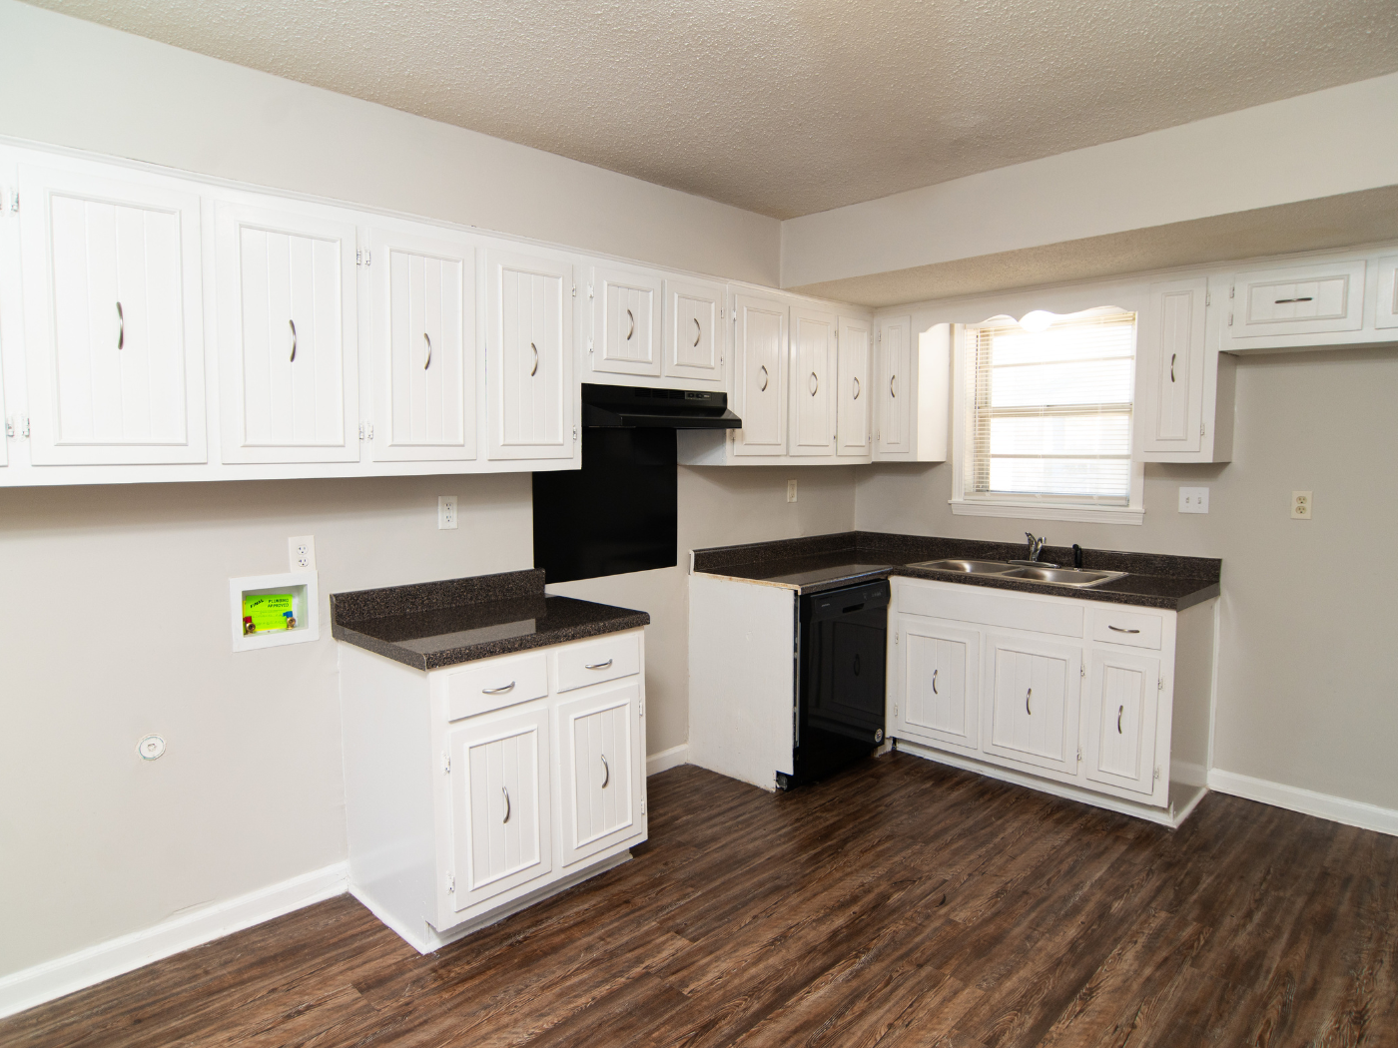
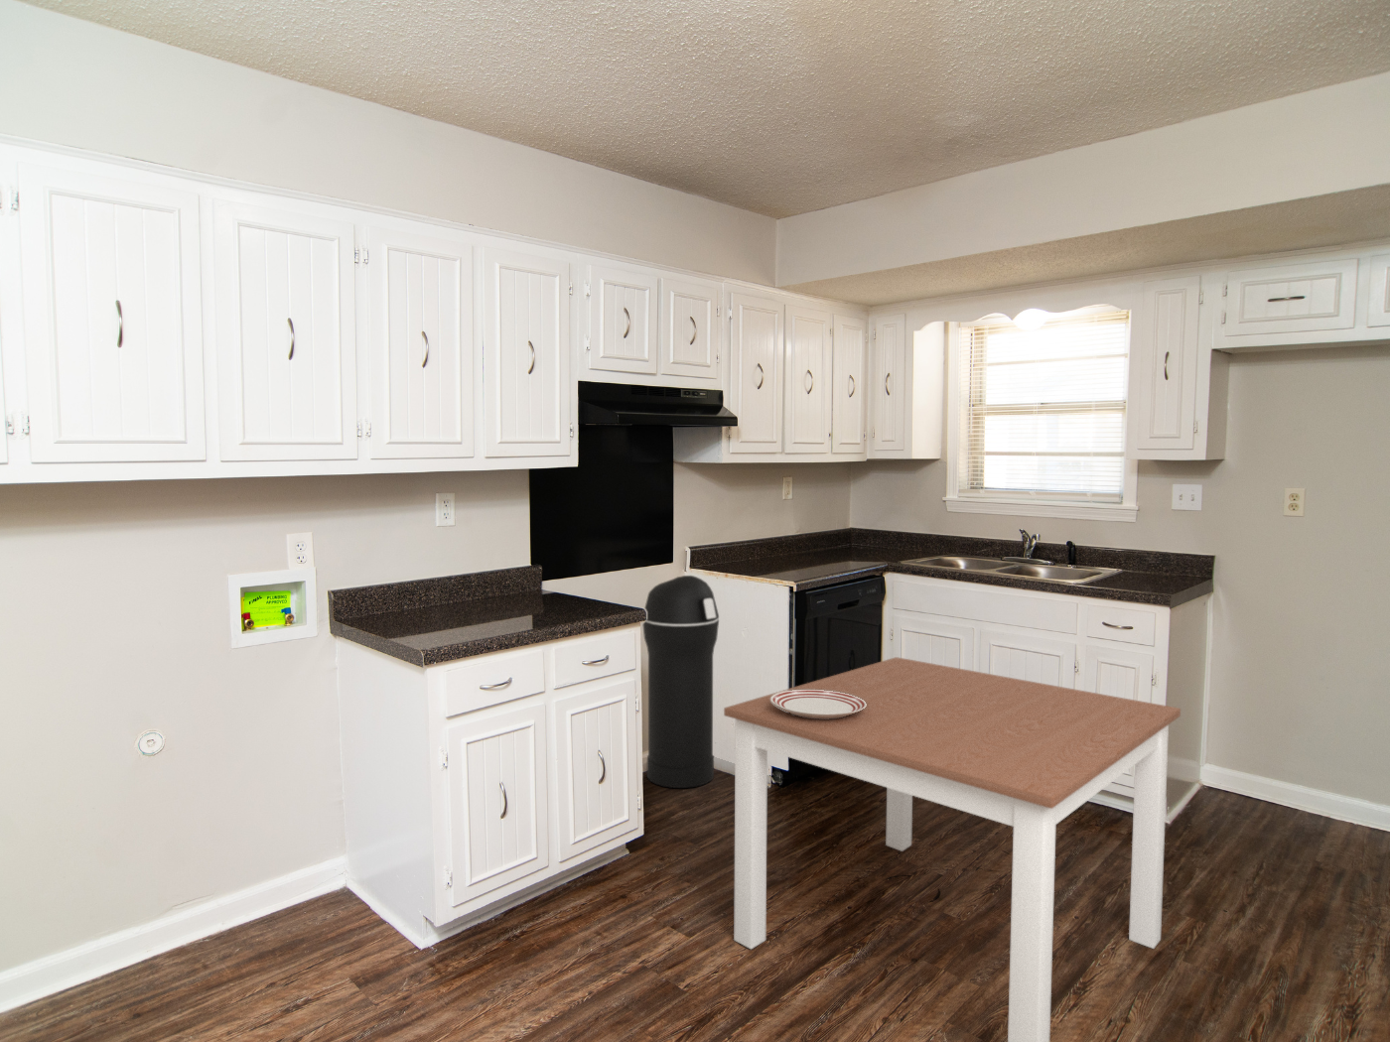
+ dinner plate [771,690,867,719]
+ trash can [641,575,720,789]
+ dining table [722,656,1182,1042]
